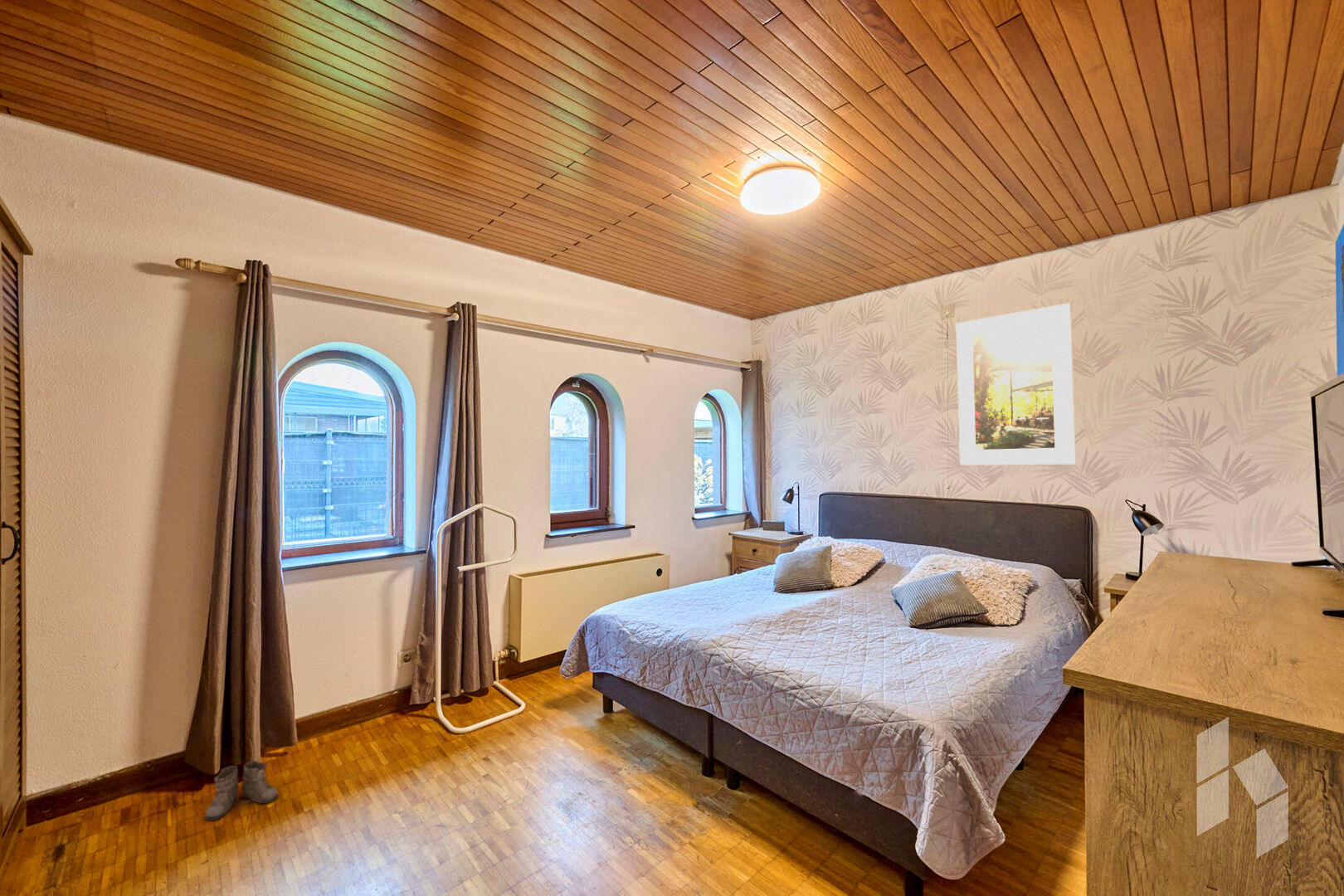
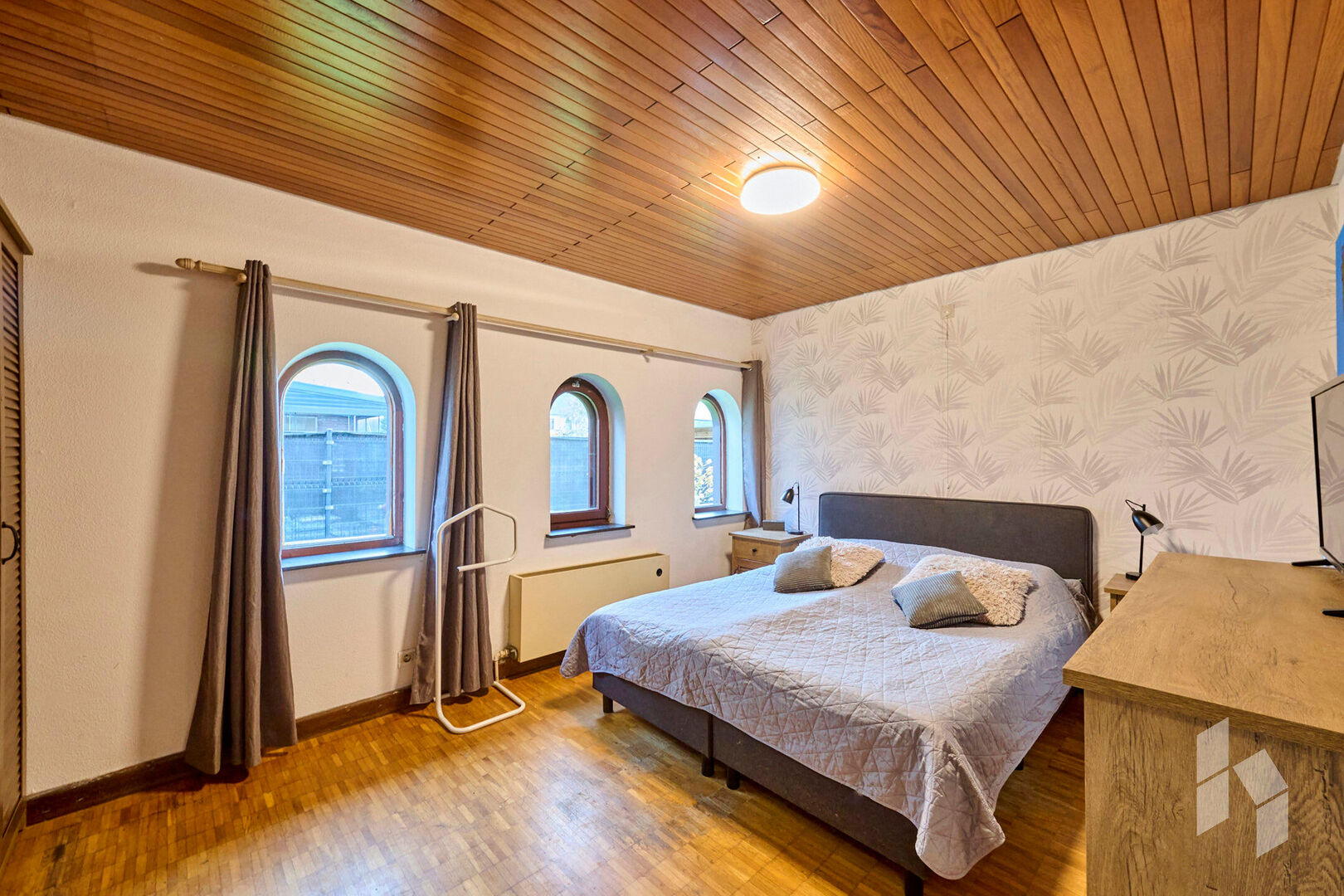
- boots [200,760,279,821]
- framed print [956,302,1077,465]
